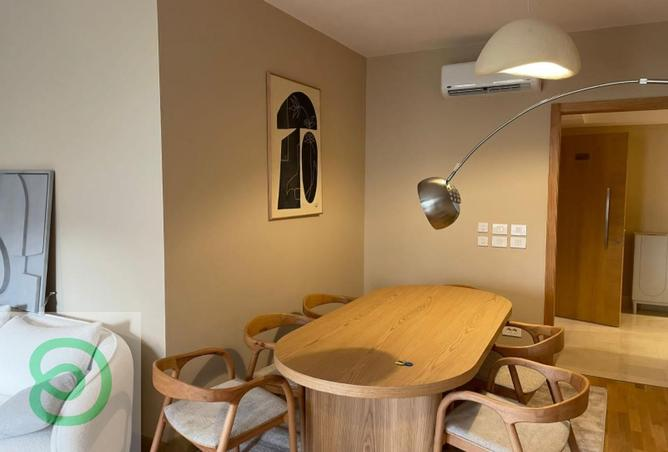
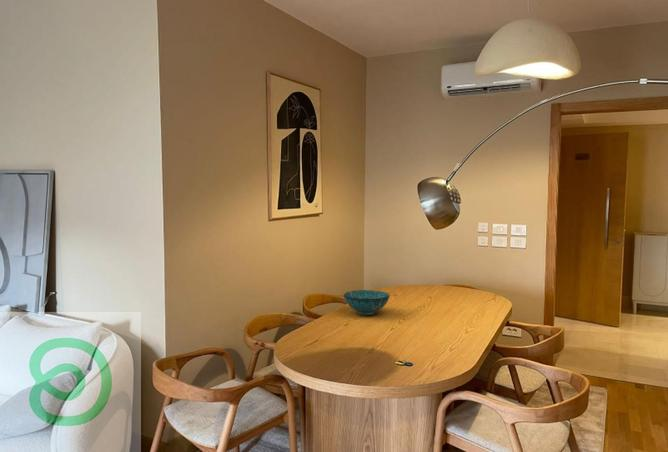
+ decorative bowl [343,289,391,316]
